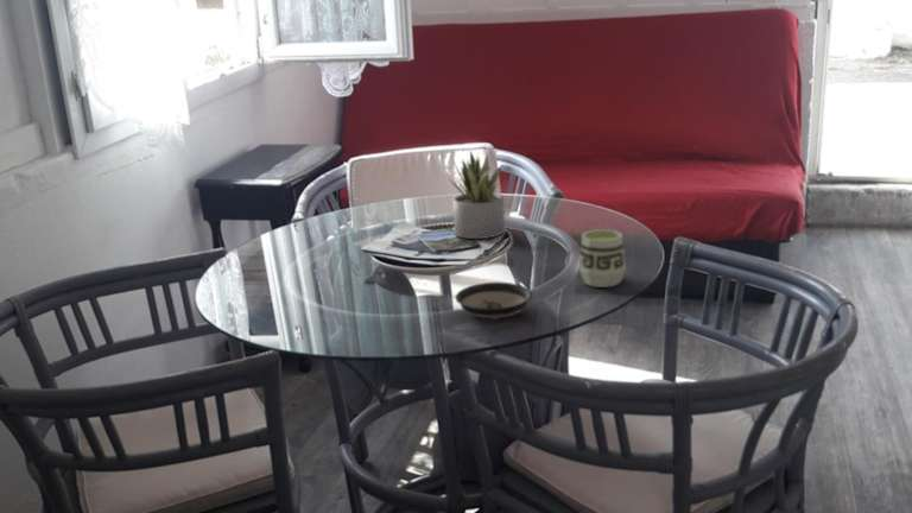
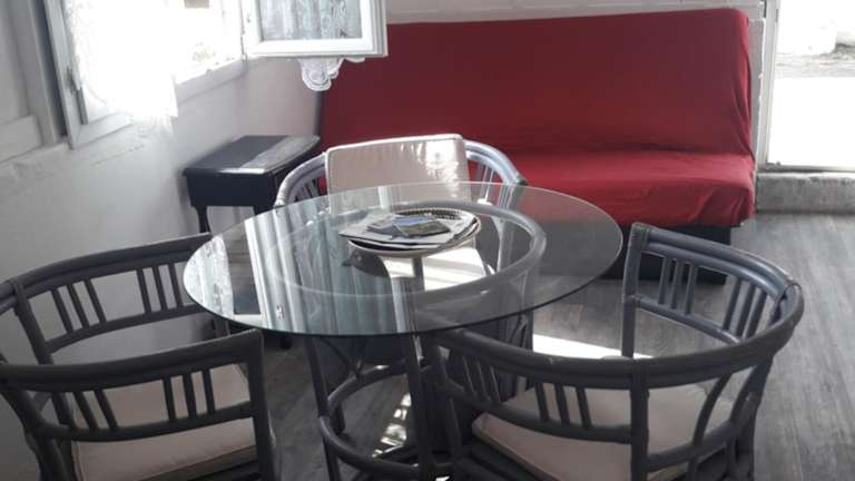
- cup [578,228,627,289]
- succulent plant [449,150,506,240]
- saucer [454,281,533,319]
